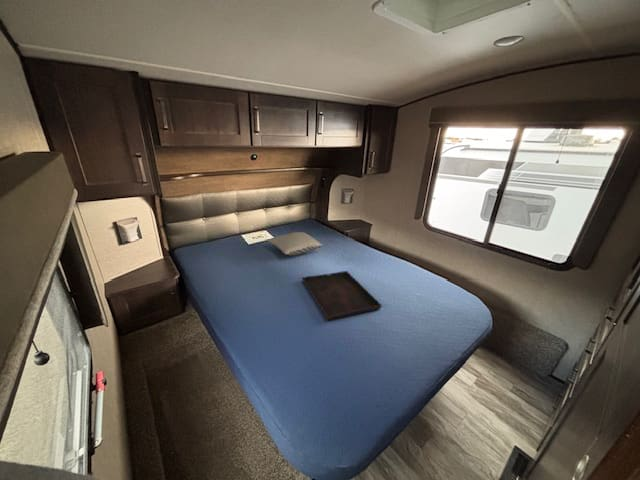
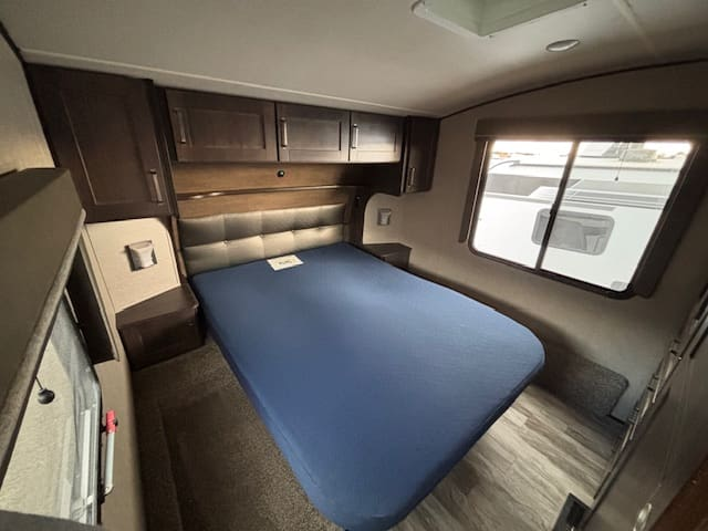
- pillow [266,231,324,256]
- serving tray [301,270,383,322]
